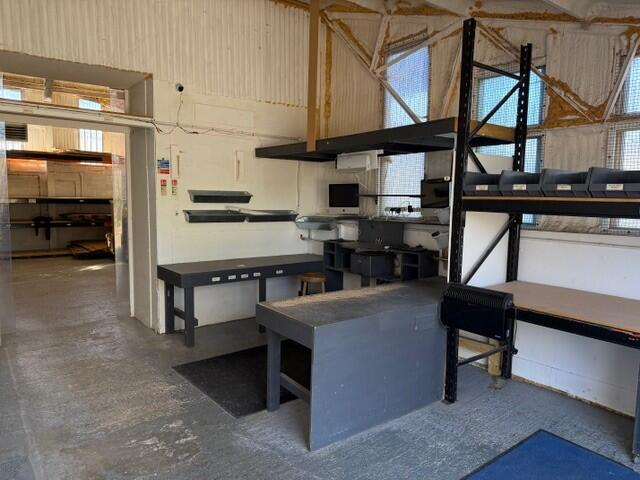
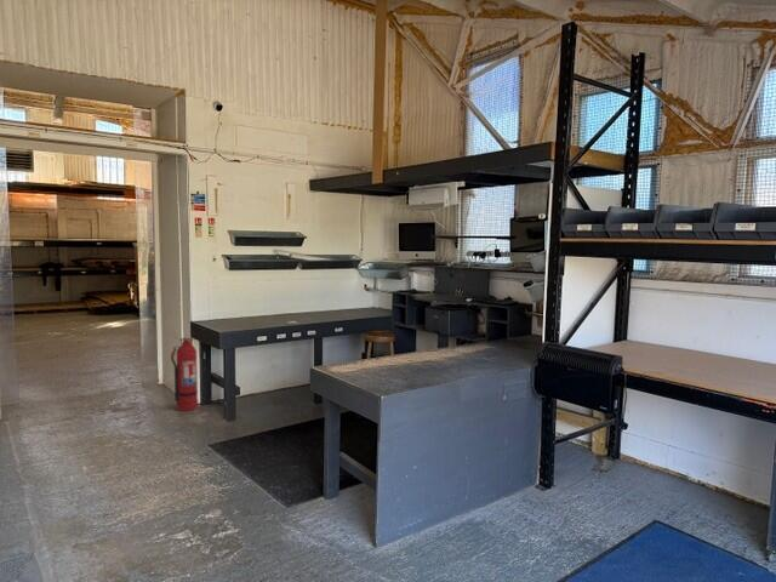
+ fire extinguisher [170,337,199,412]
